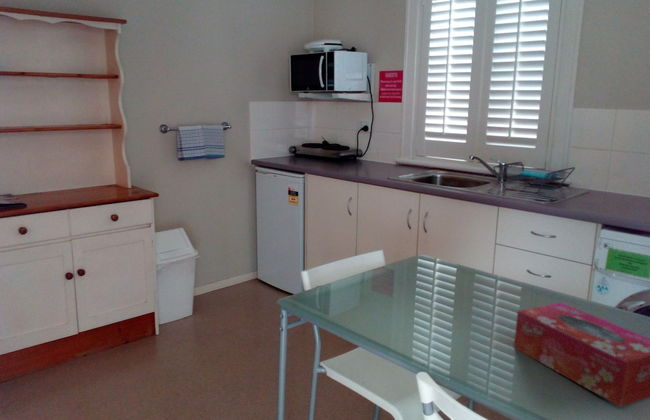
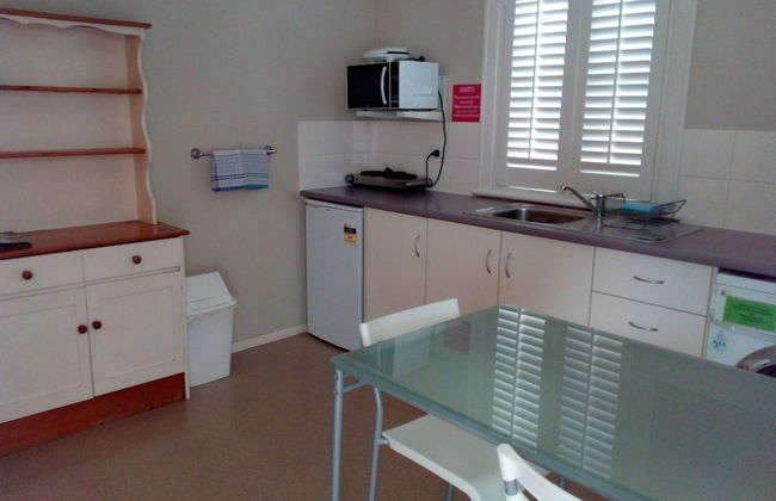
- tissue box [513,301,650,408]
